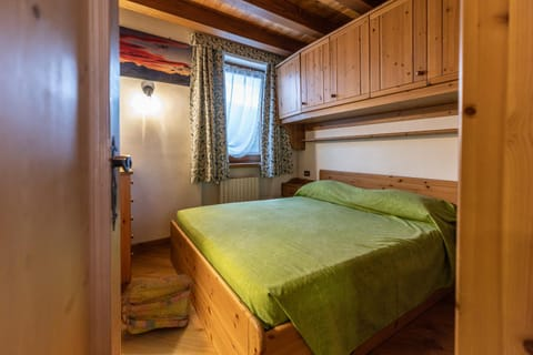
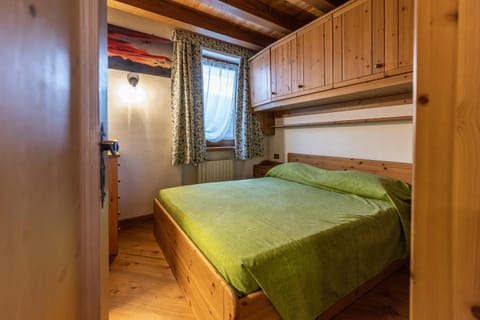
- backpack [120,273,194,335]
